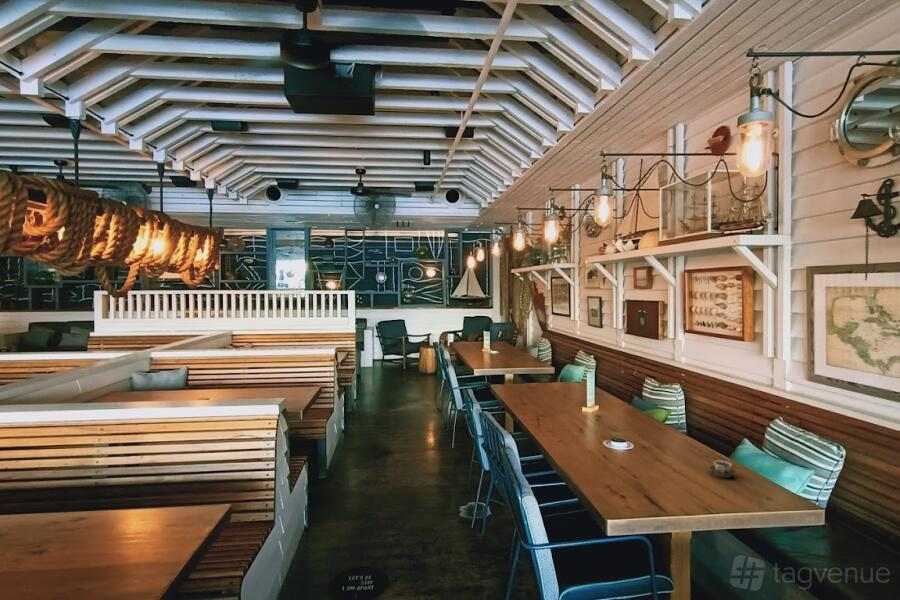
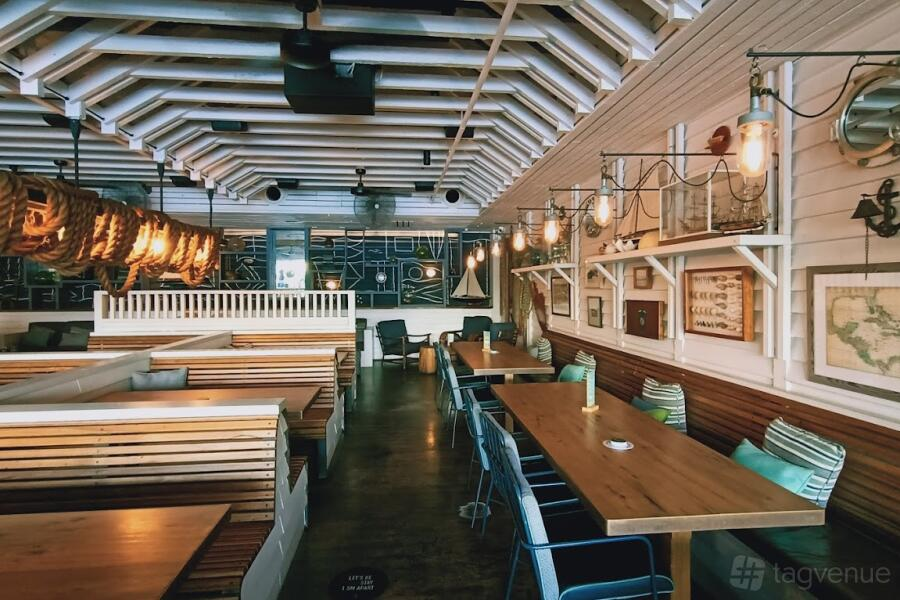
- cup [708,459,737,479]
